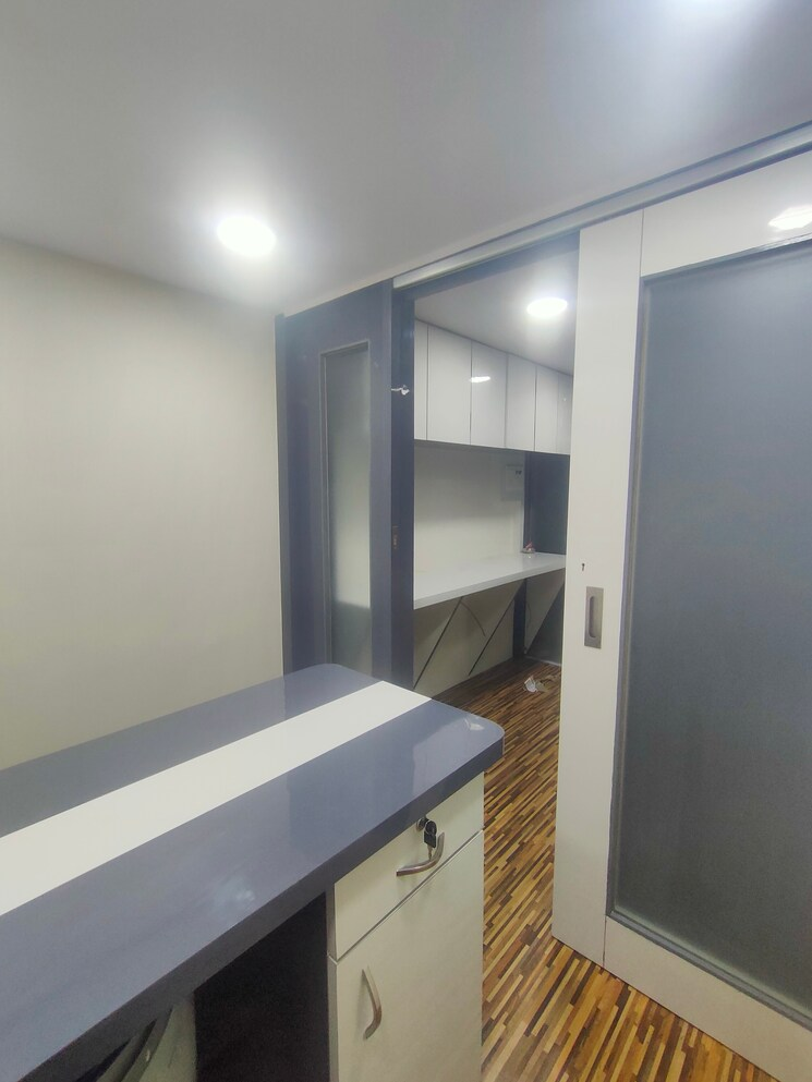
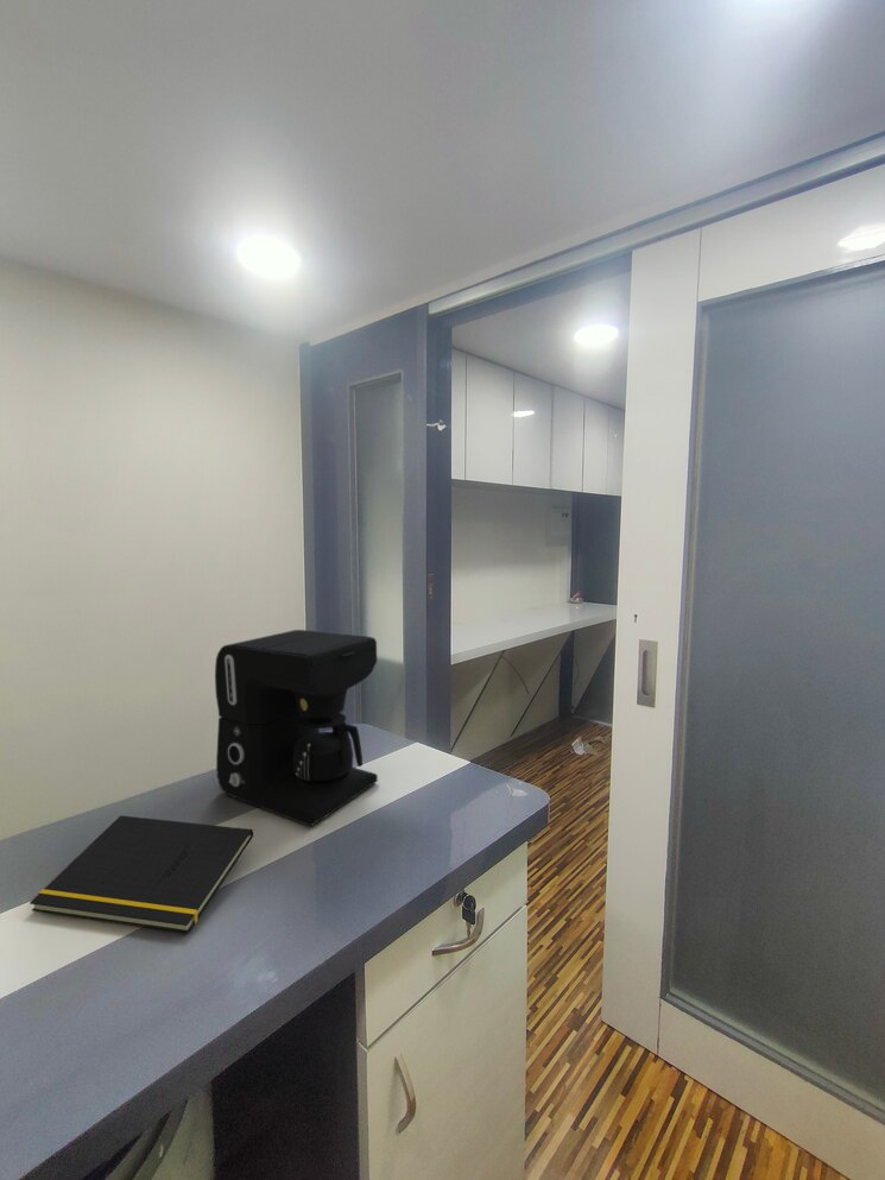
+ notepad [29,814,254,934]
+ coffee maker [214,629,379,827]
